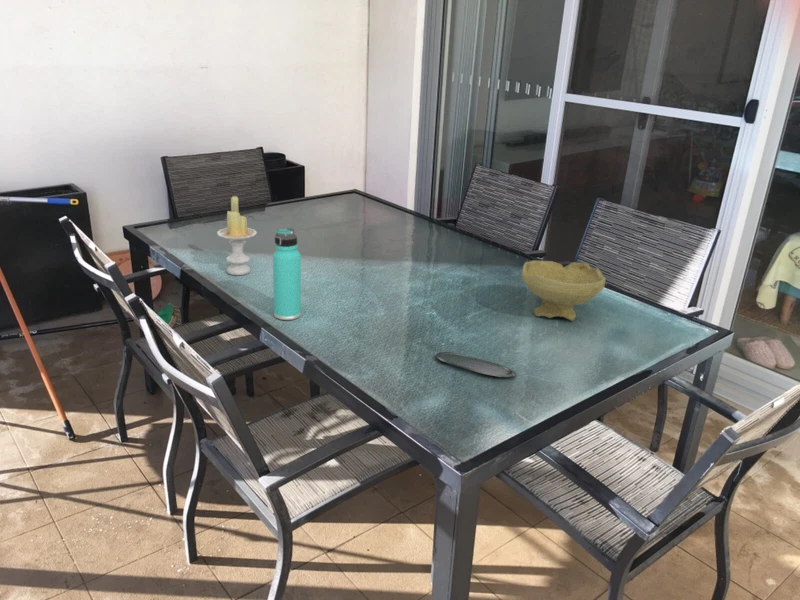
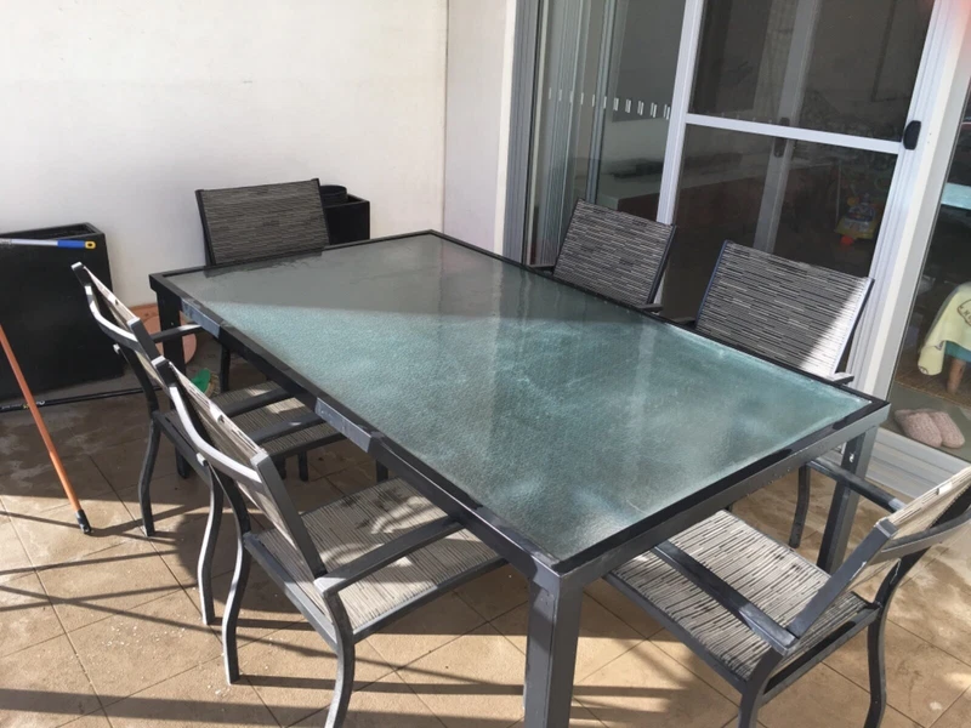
- thermos bottle [272,227,302,321]
- candle [216,195,258,276]
- bowl [521,259,607,322]
- oval tray [435,351,517,378]
